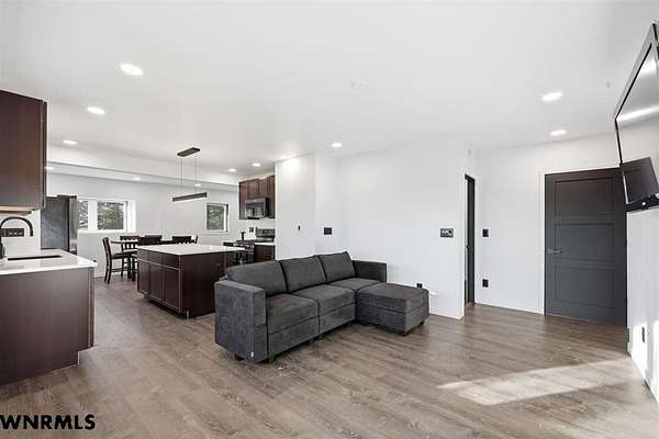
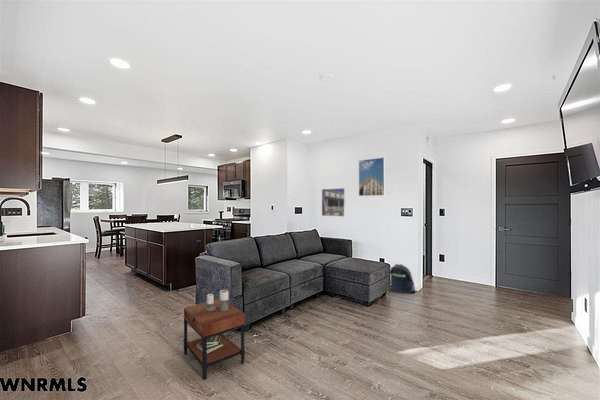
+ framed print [358,157,386,197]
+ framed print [321,187,346,217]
+ backpack [389,263,416,295]
+ side table [183,289,246,381]
